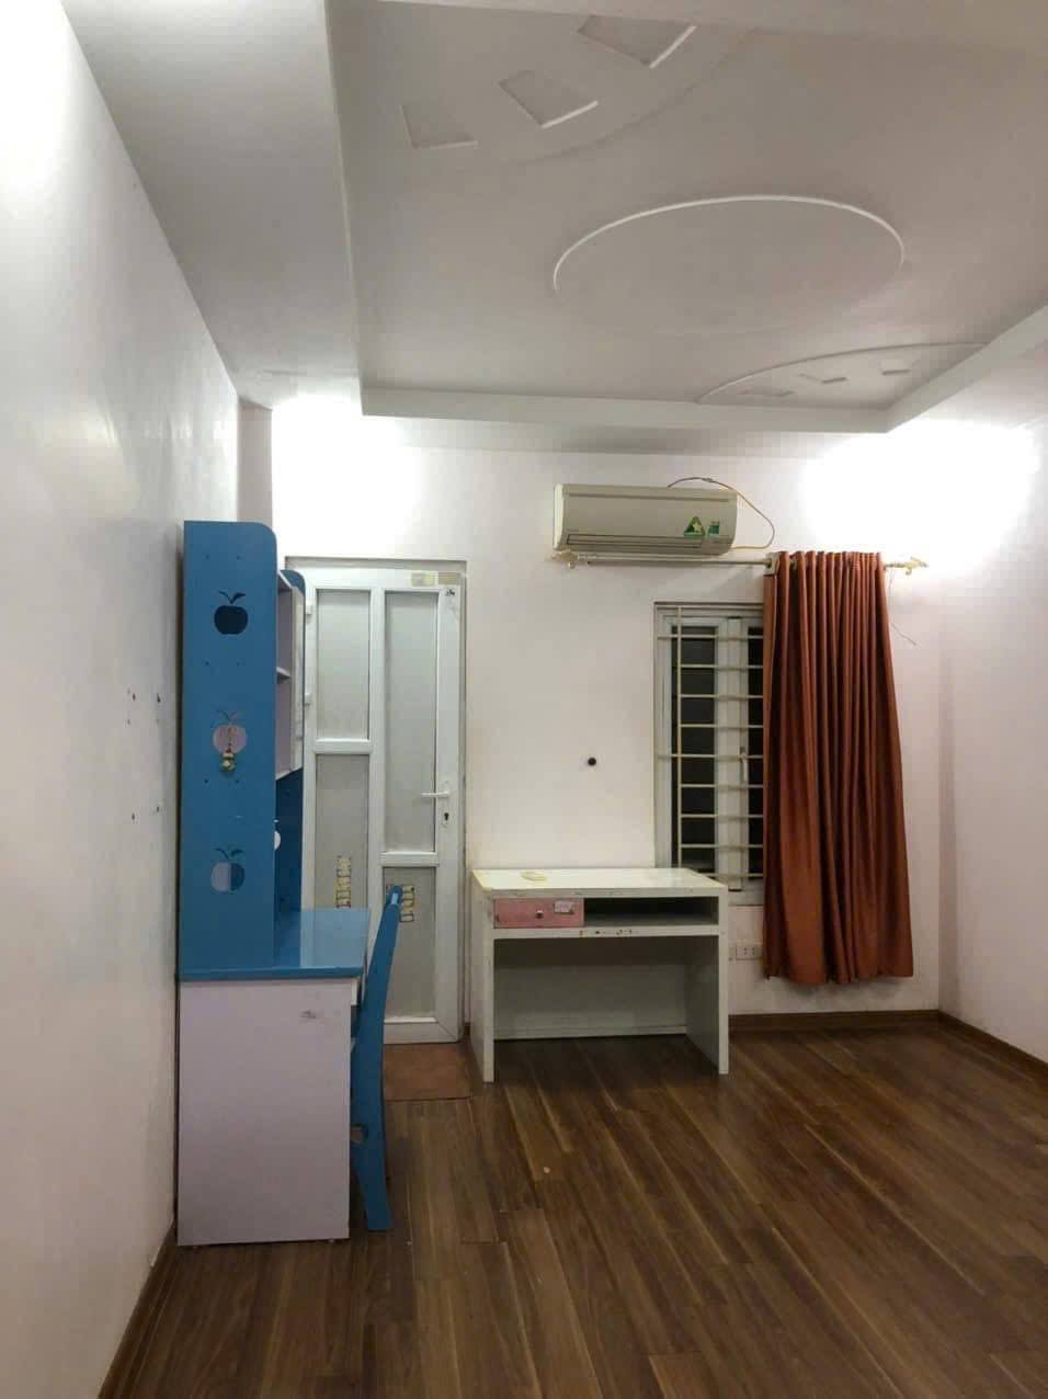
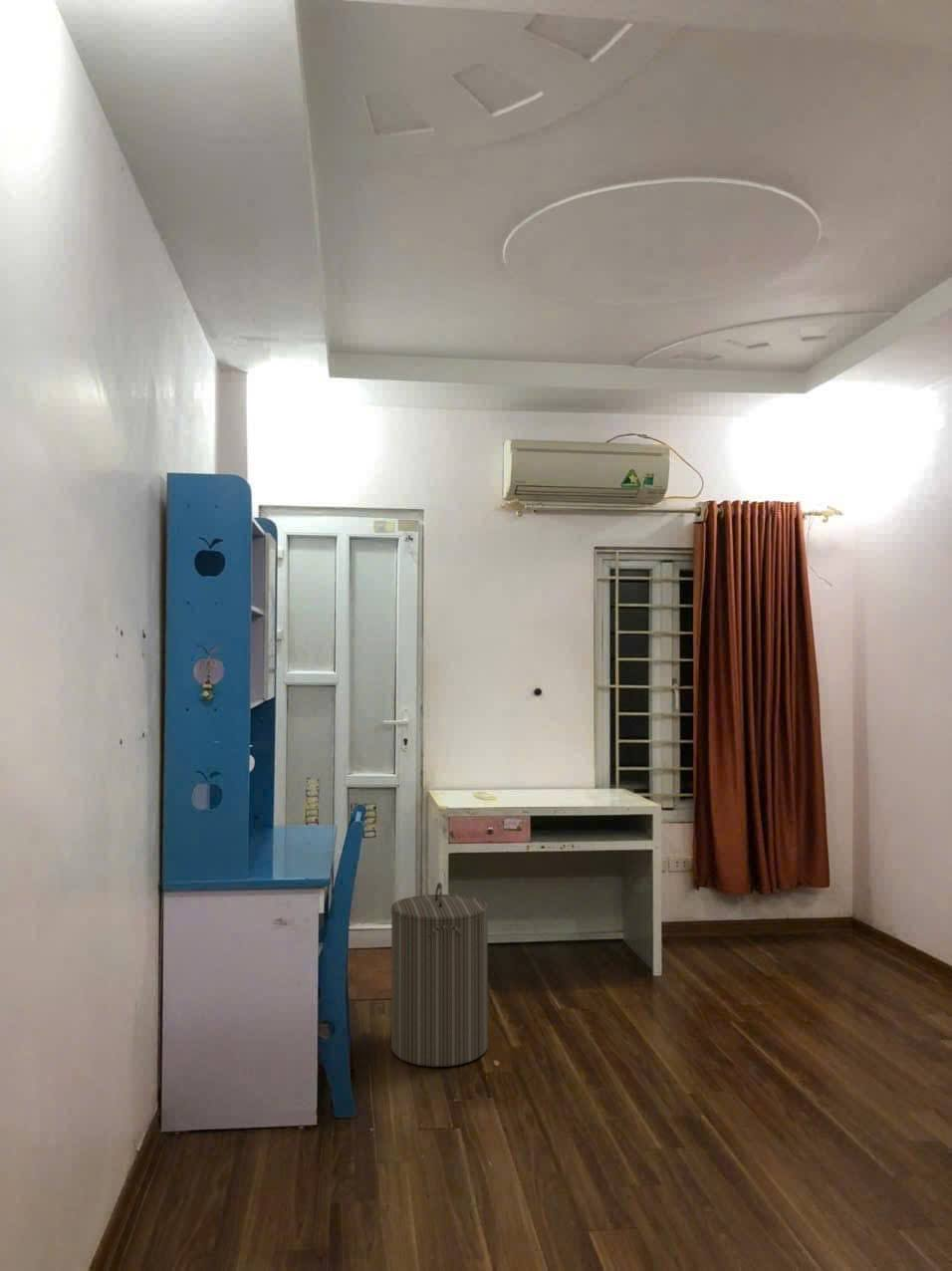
+ laundry hamper [389,882,489,1068]
